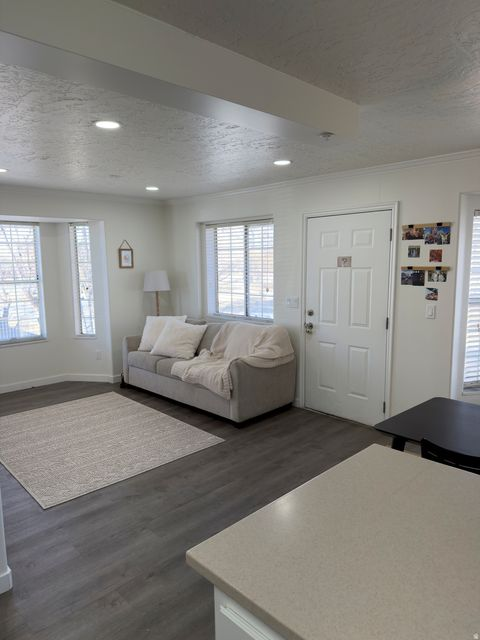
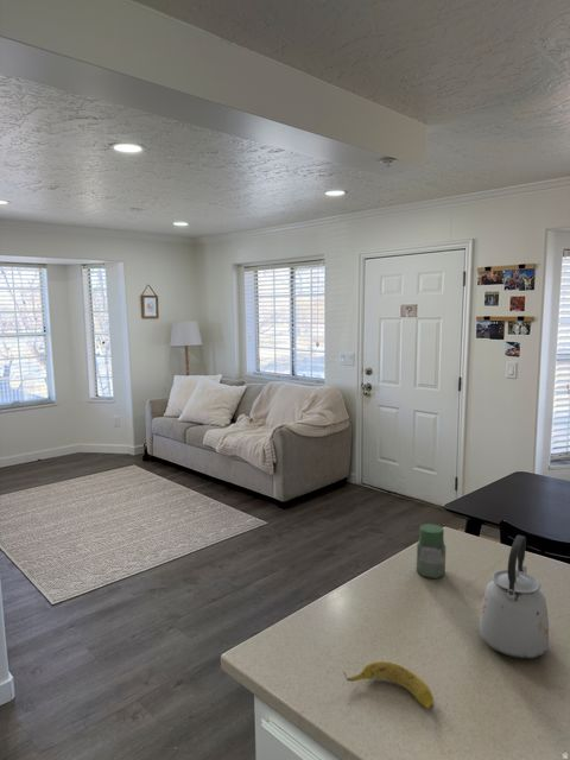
+ banana [342,660,435,710]
+ jar [416,522,446,580]
+ kettle [477,534,550,660]
